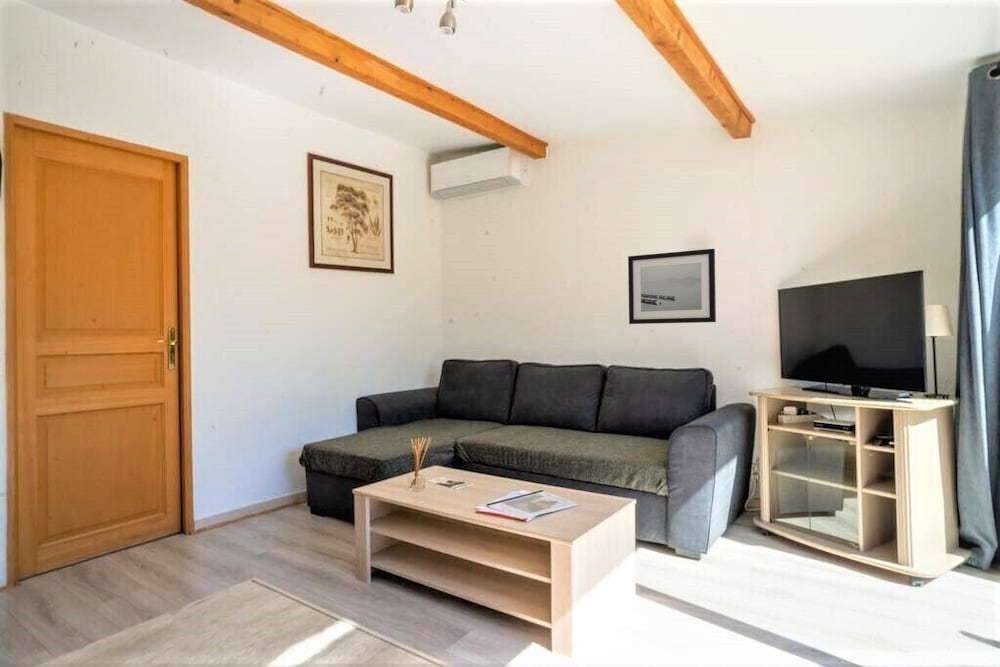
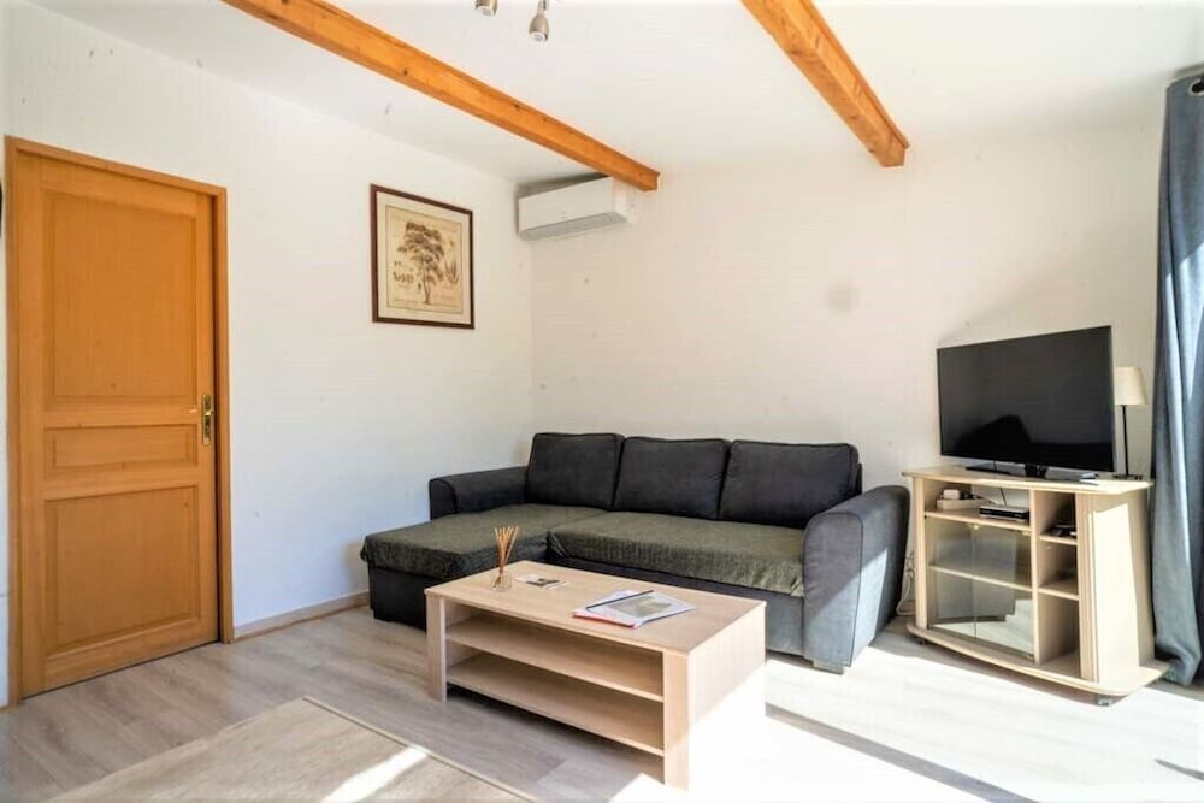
- wall art [627,248,717,325]
